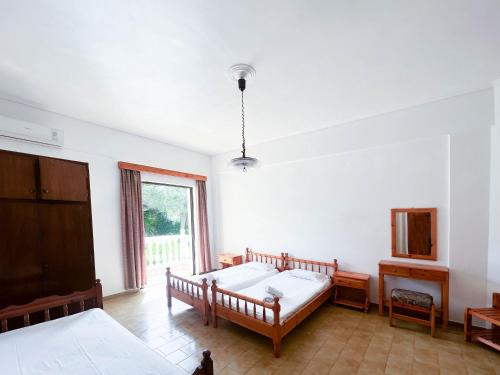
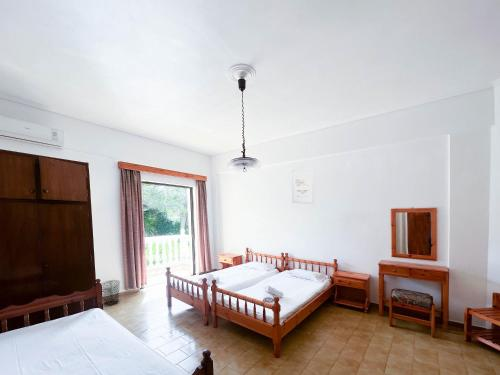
+ waste bin [101,279,121,308]
+ wall art [290,168,315,205]
